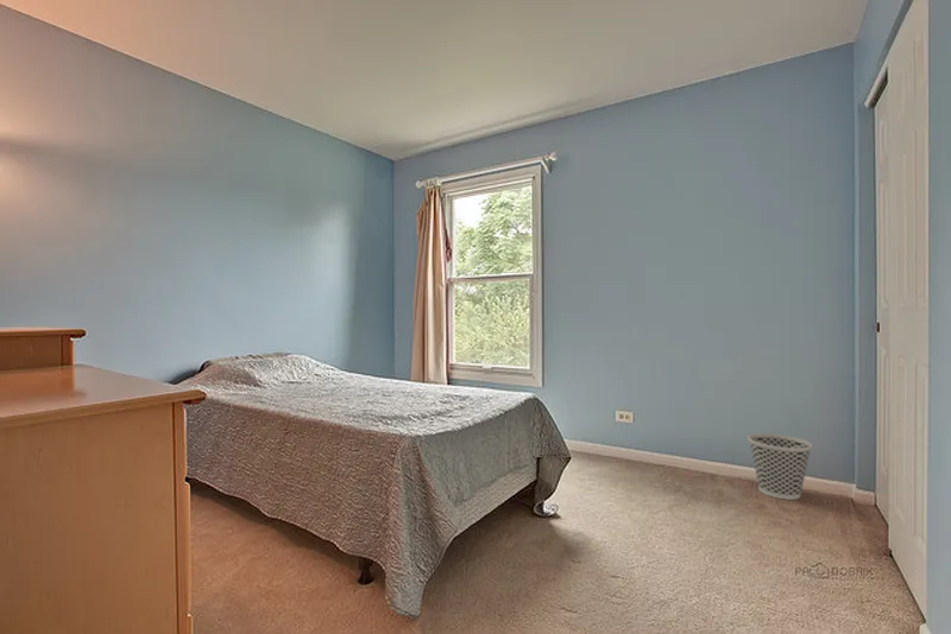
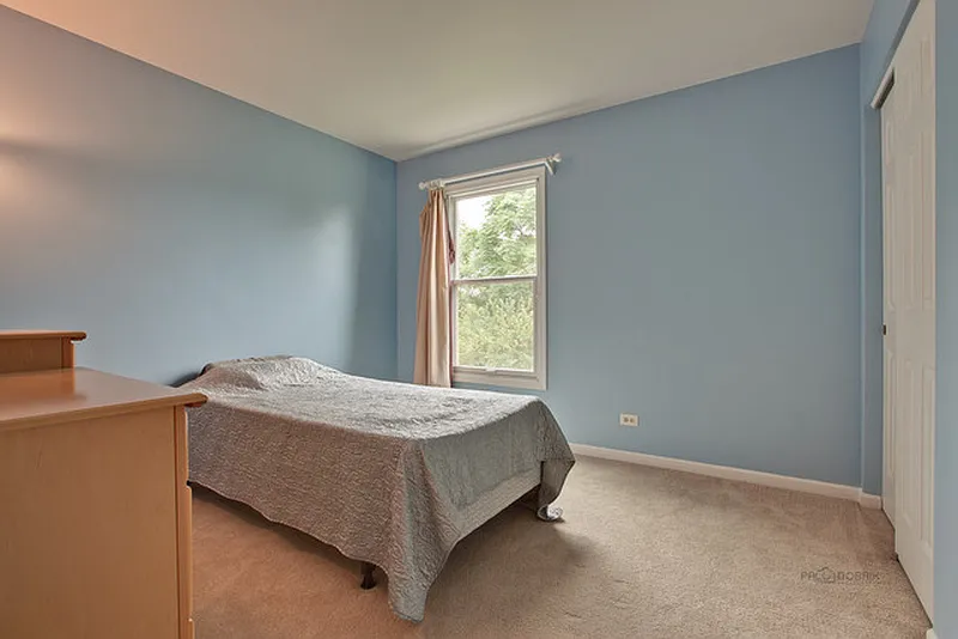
- wastebasket [747,432,813,501]
